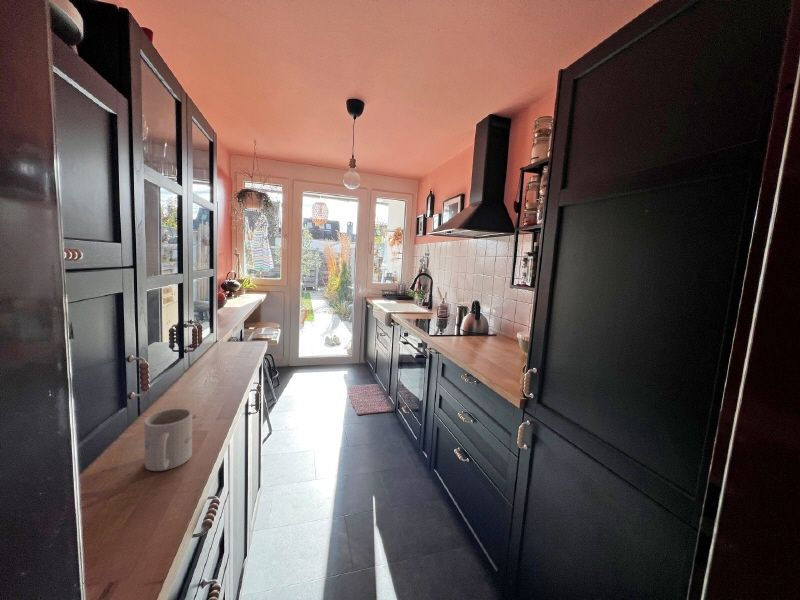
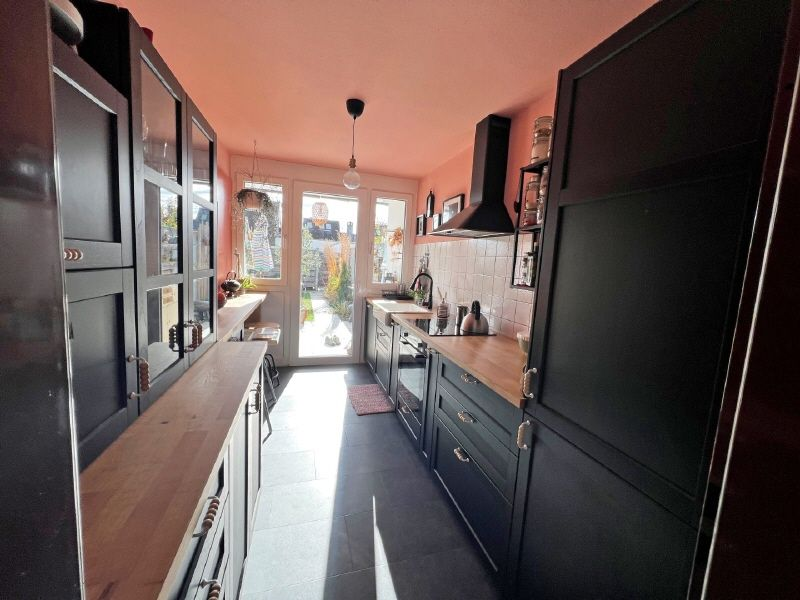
- mug [143,407,193,472]
